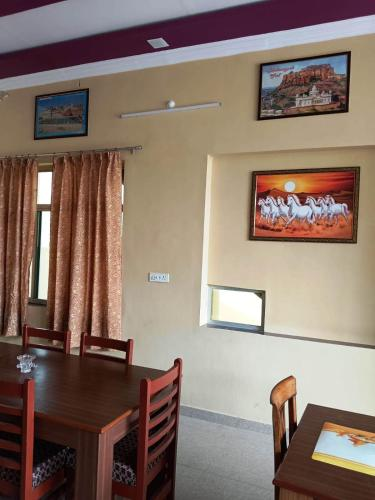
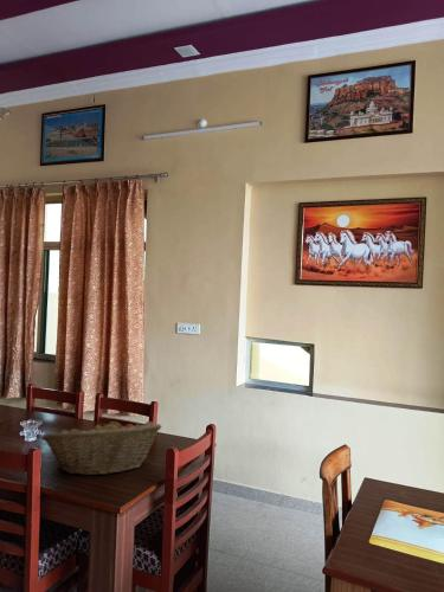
+ fruit basket [40,417,162,477]
